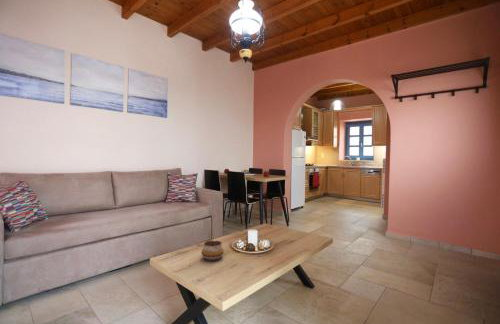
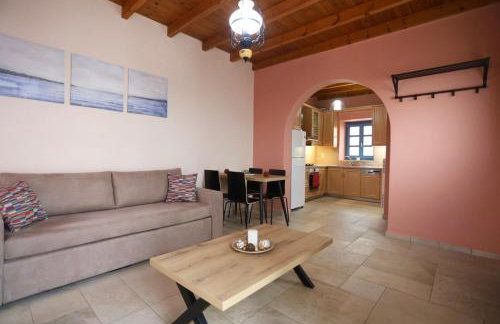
- decorative bowl [201,240,225,262]
